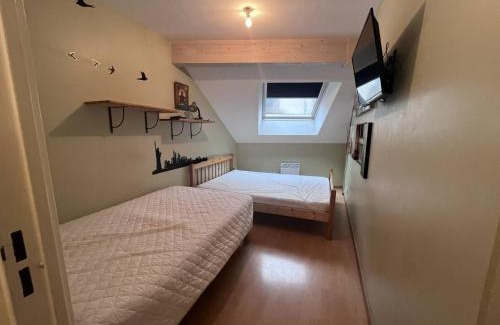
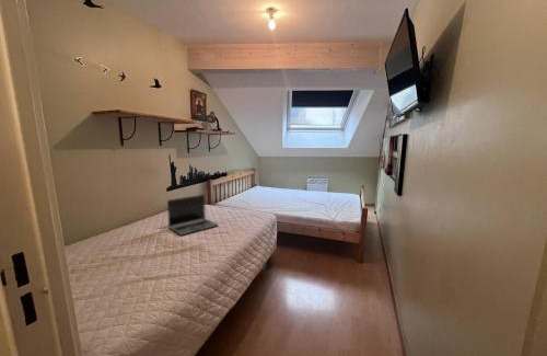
+ laptop [166,194,220,237]
